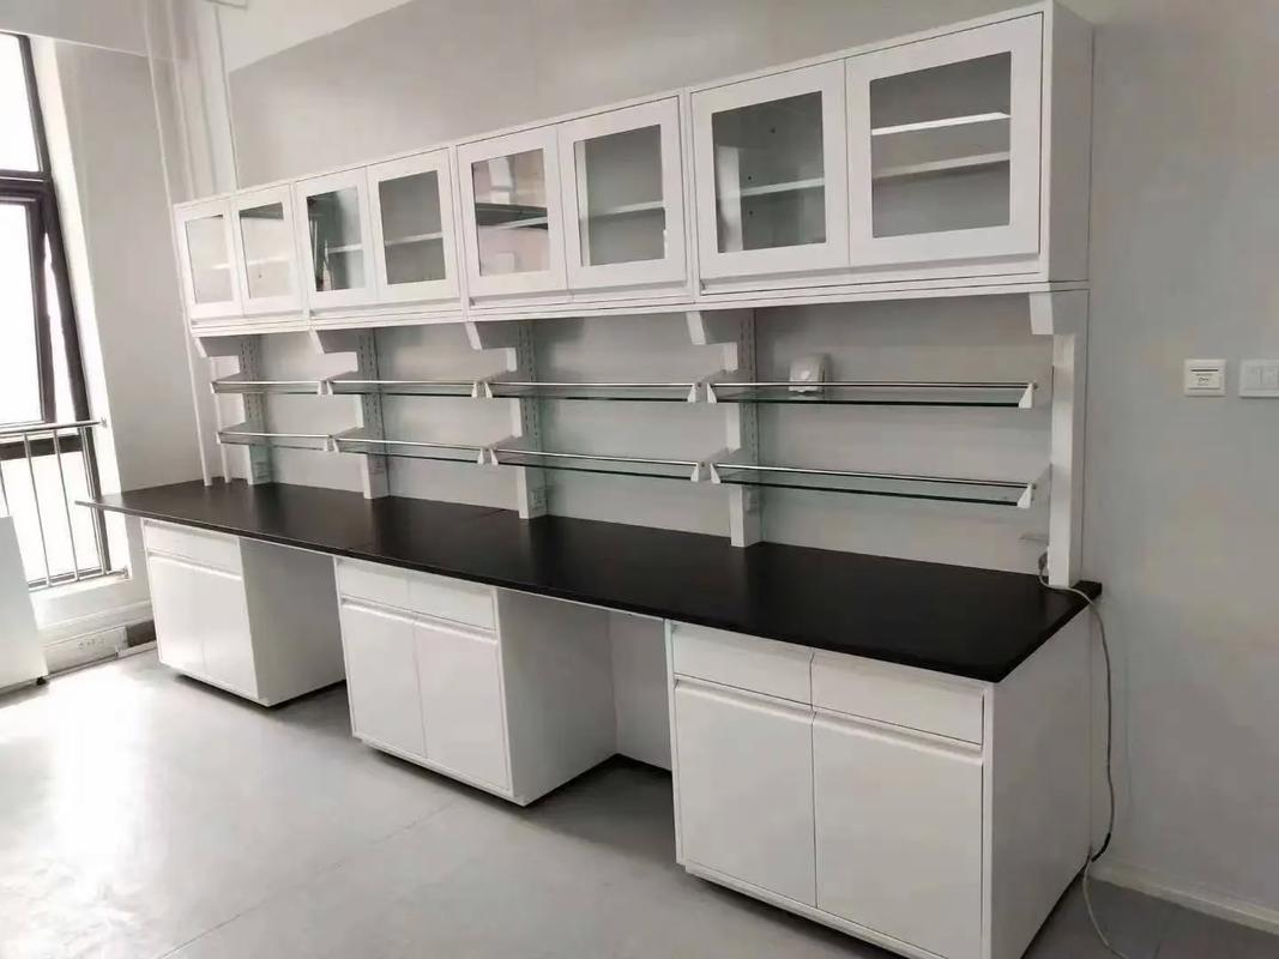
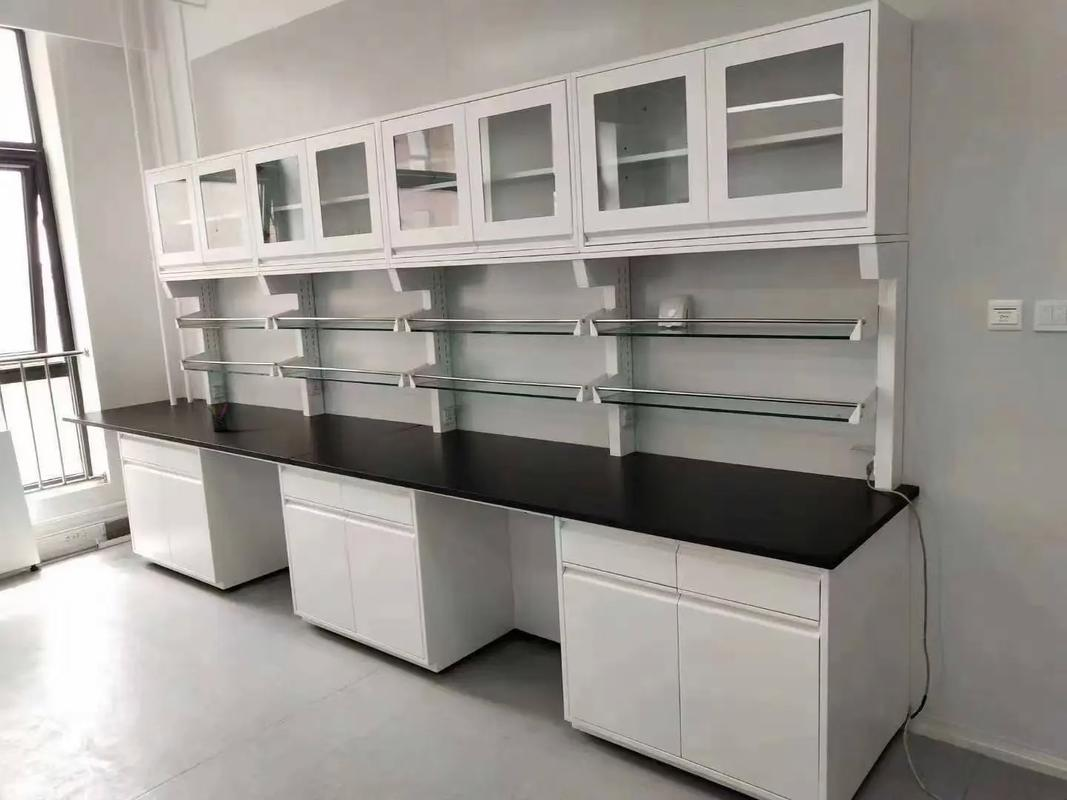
+ pen holder [207,400,229,433]
